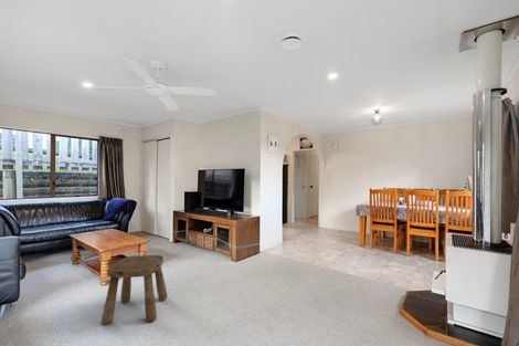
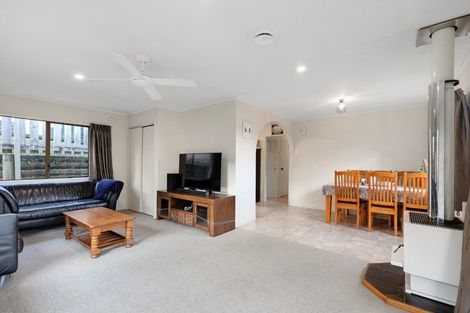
- stool [100,254,168,325]
